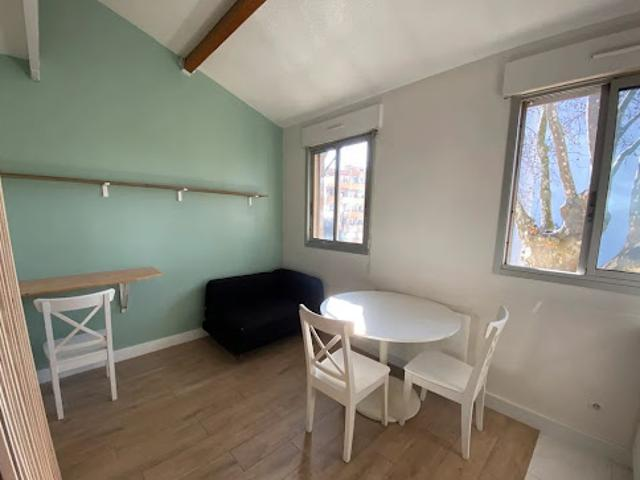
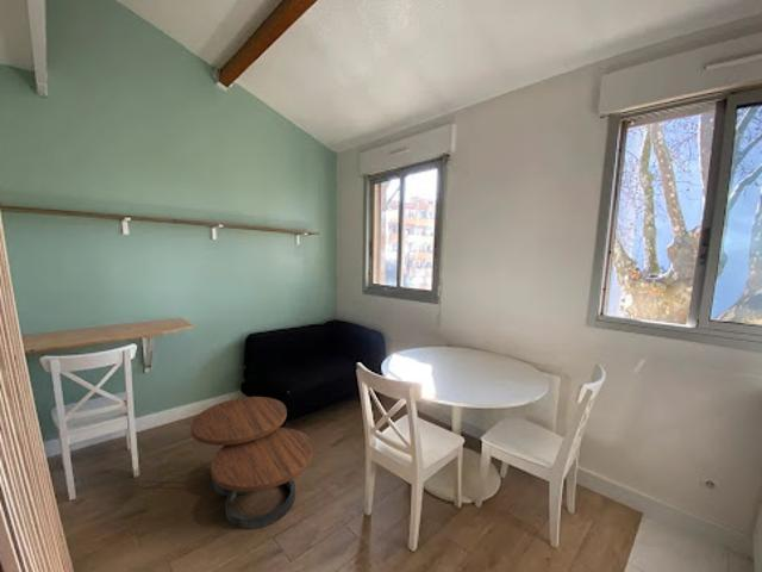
+ coffee table [189,396,314,529]
